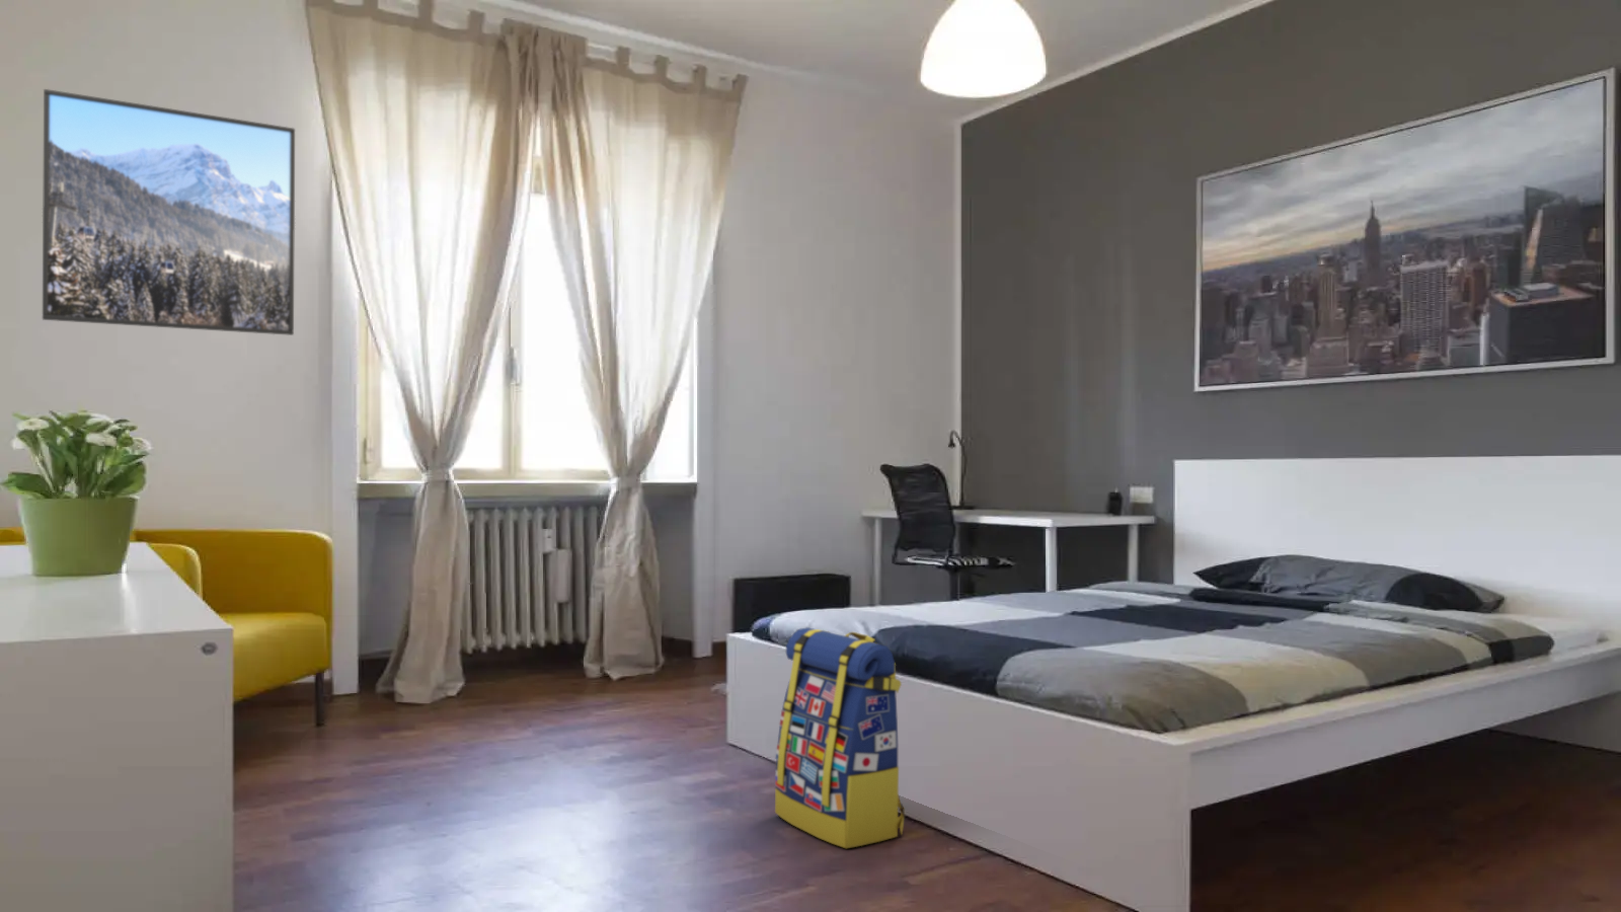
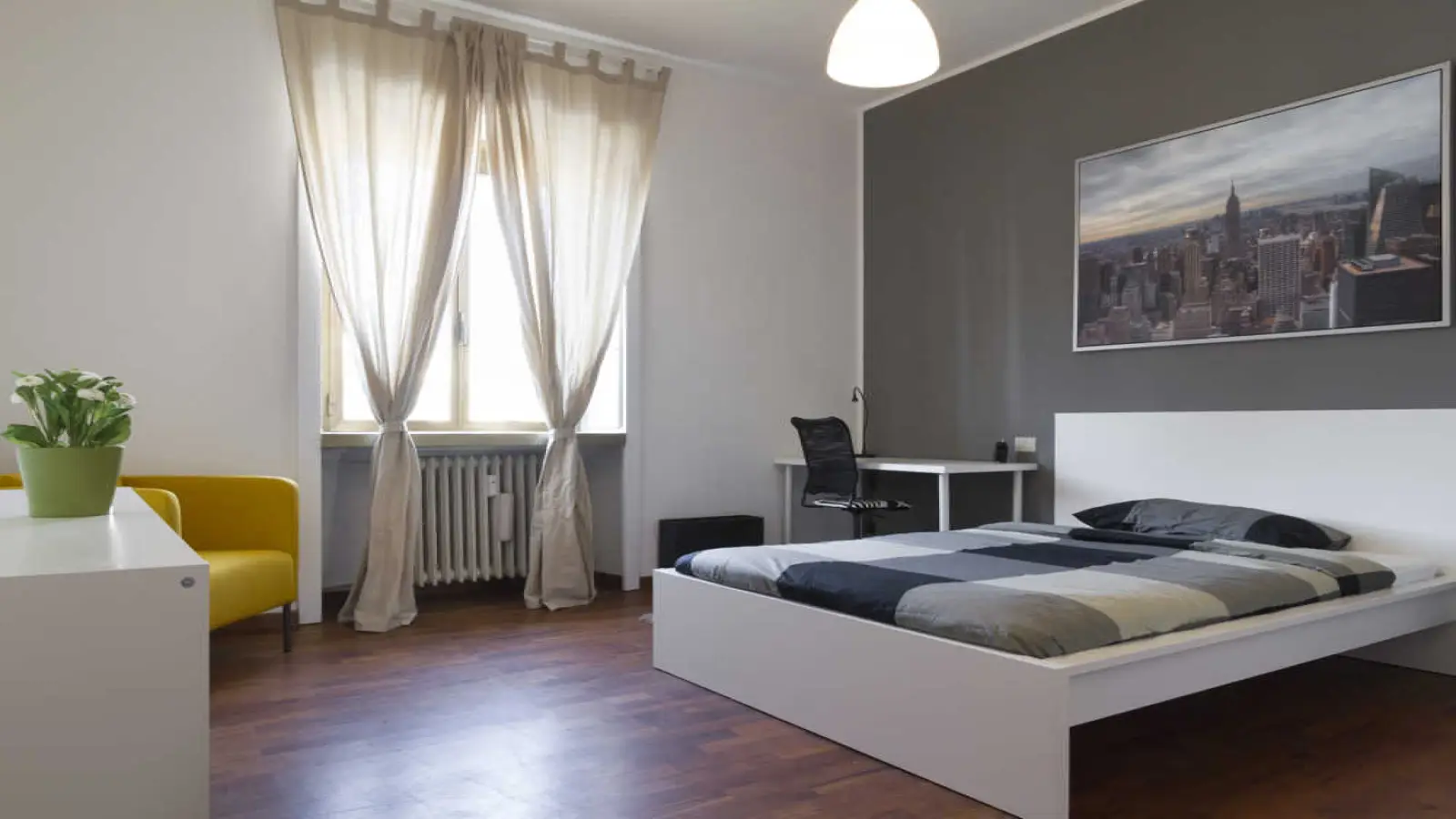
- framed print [41,88,296,336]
- backpack [774,626,906,850]
